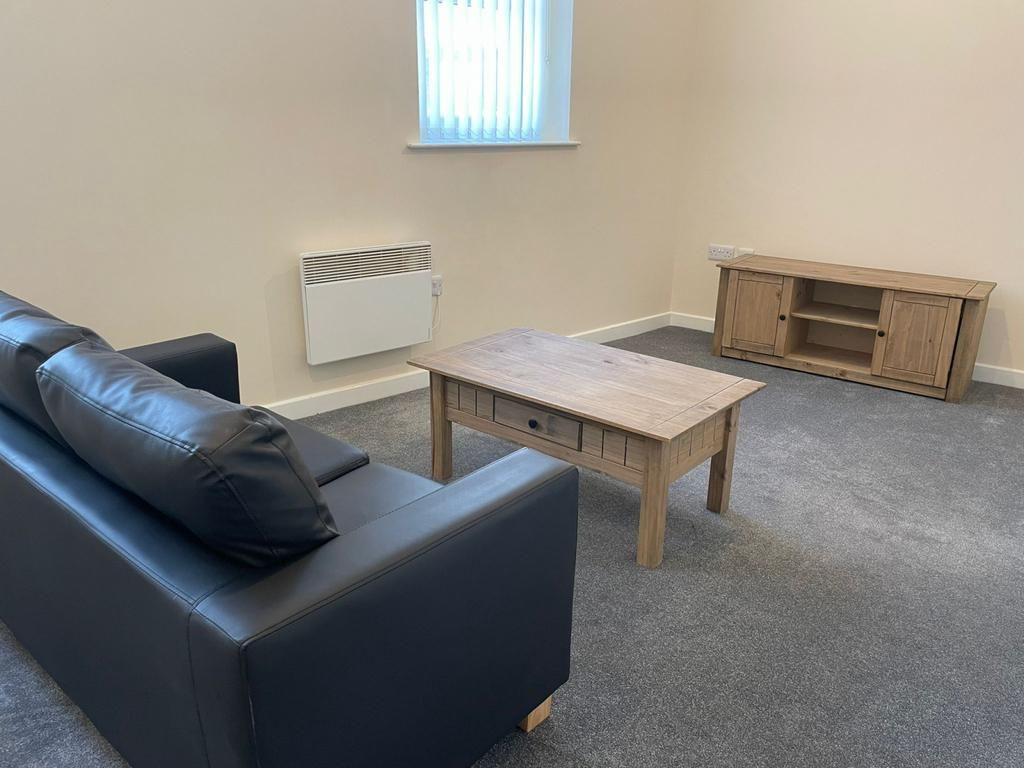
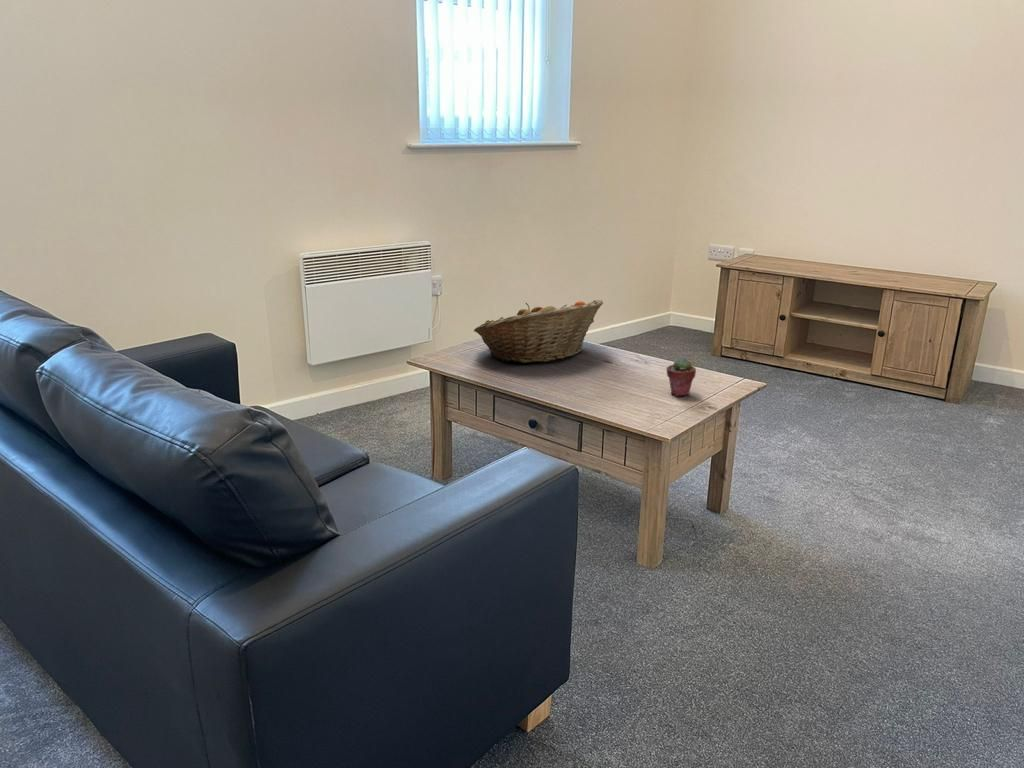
+ fruit basket [473,299,604,364]
+ potted succulent [665,357,697,397]
